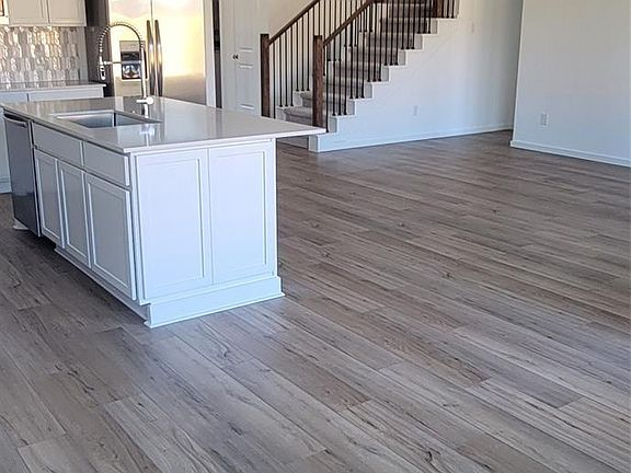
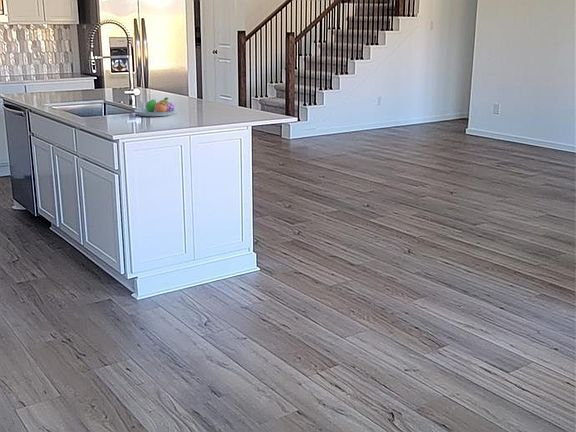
+ fruit bowl [133,96,176,117]
